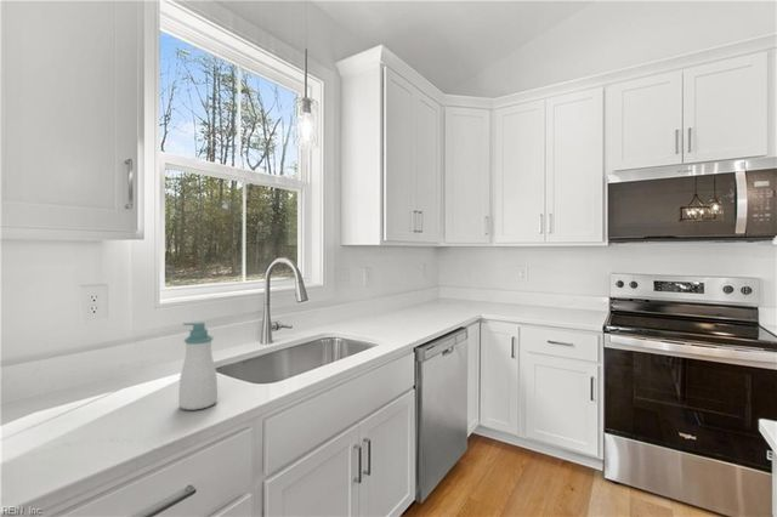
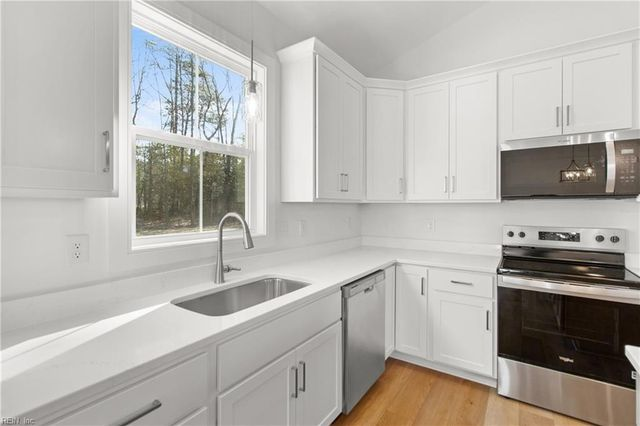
- soap bottle [177,320,219,411]
